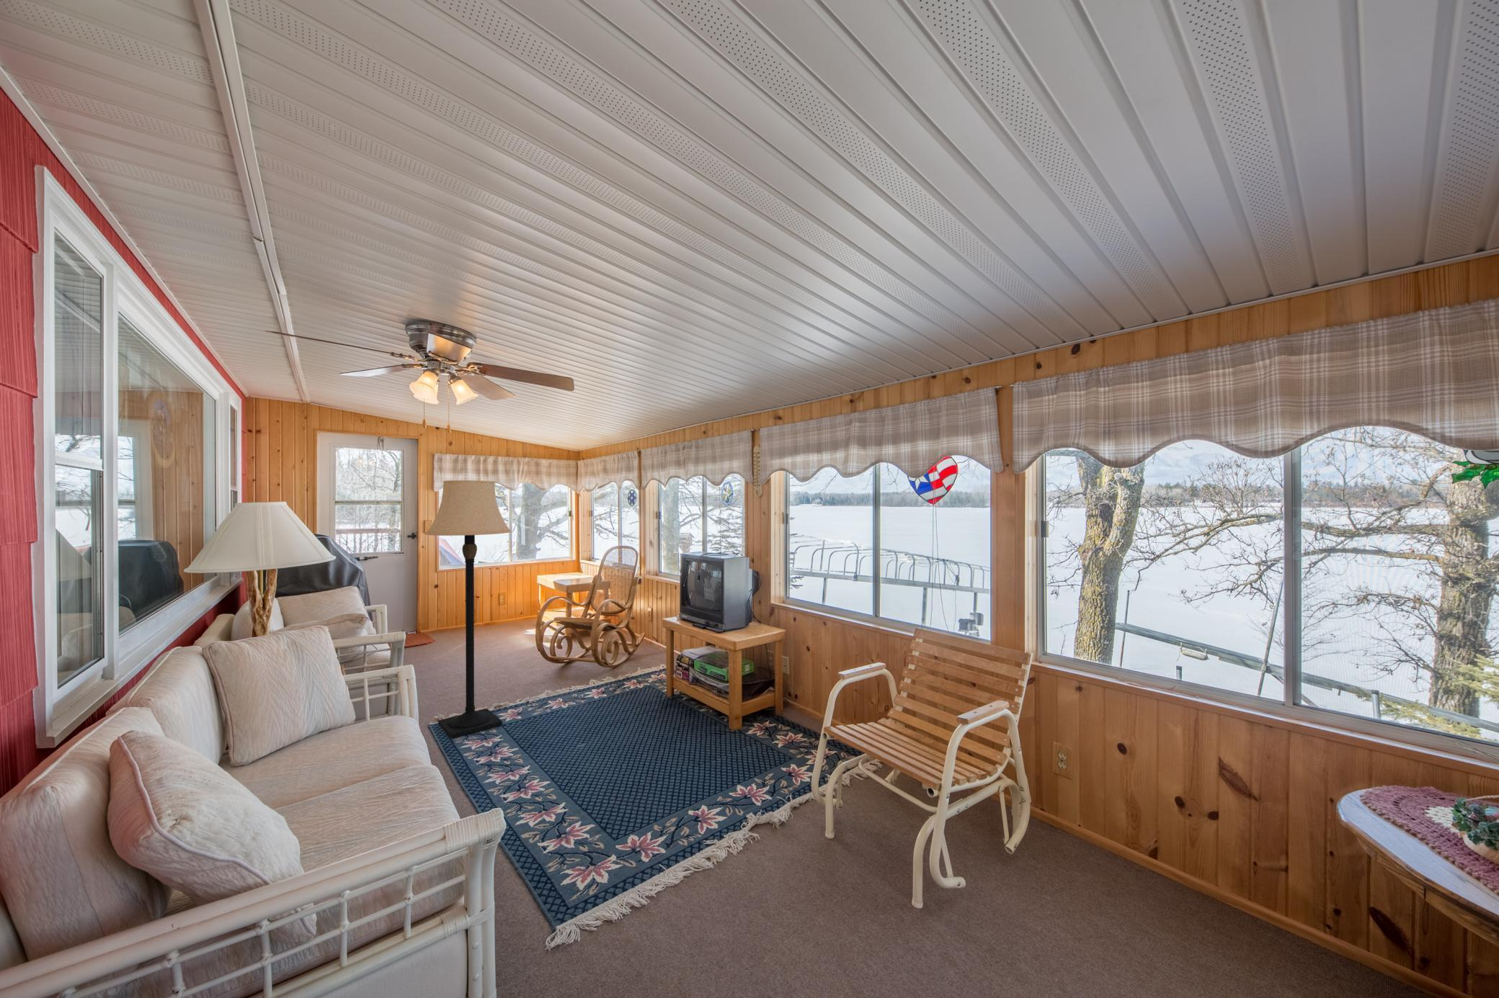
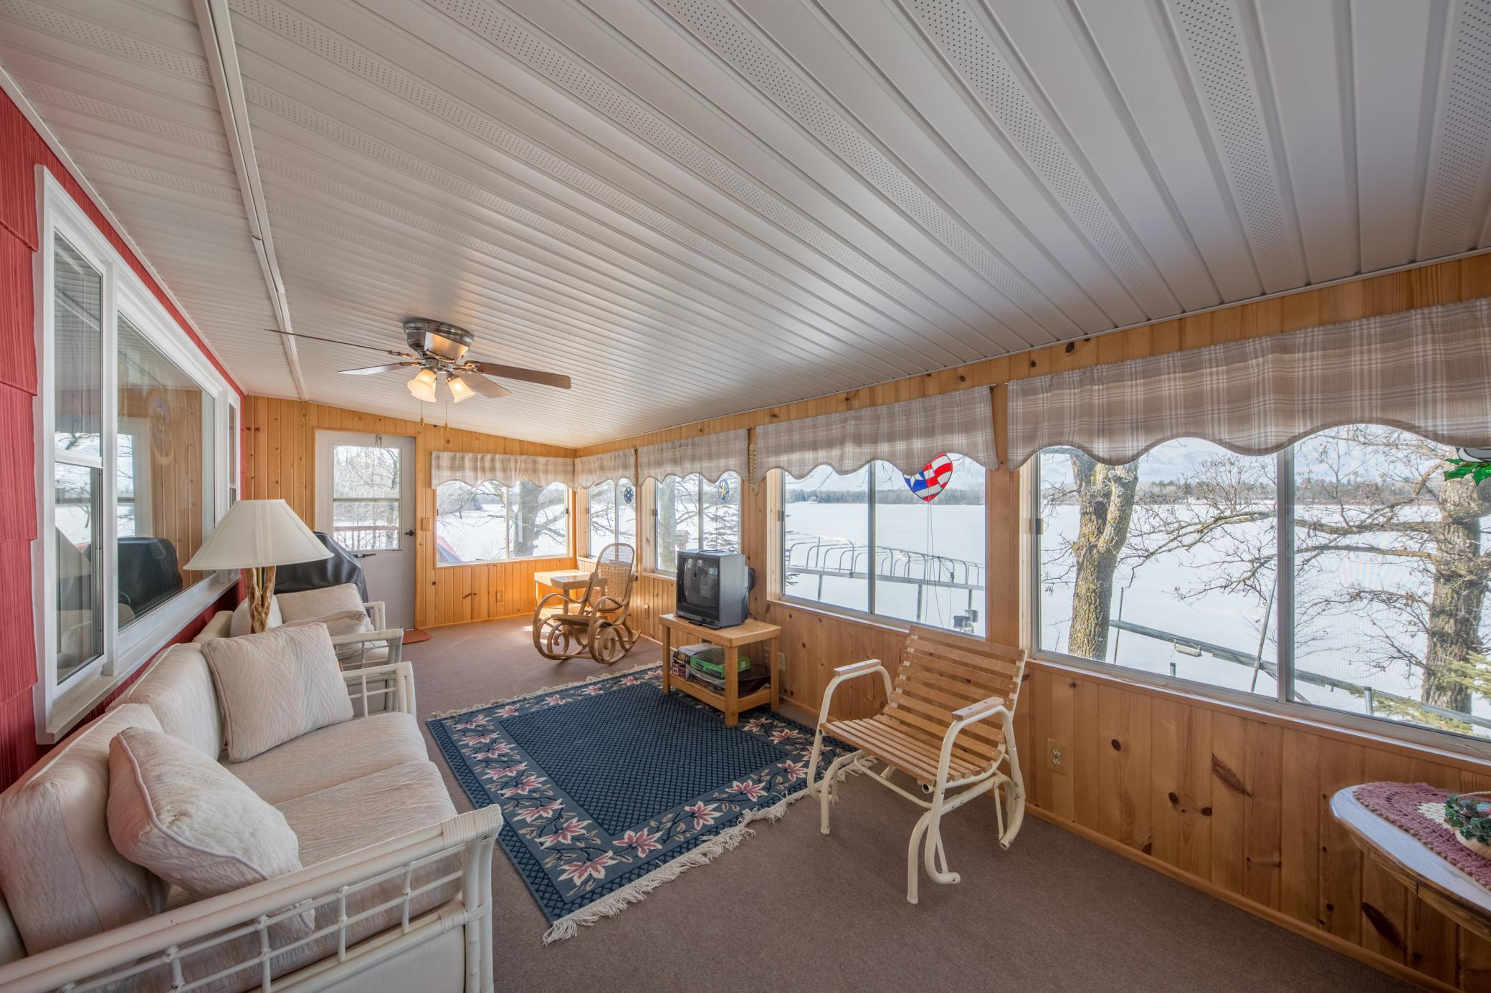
- lamp [424,480,513,740]
